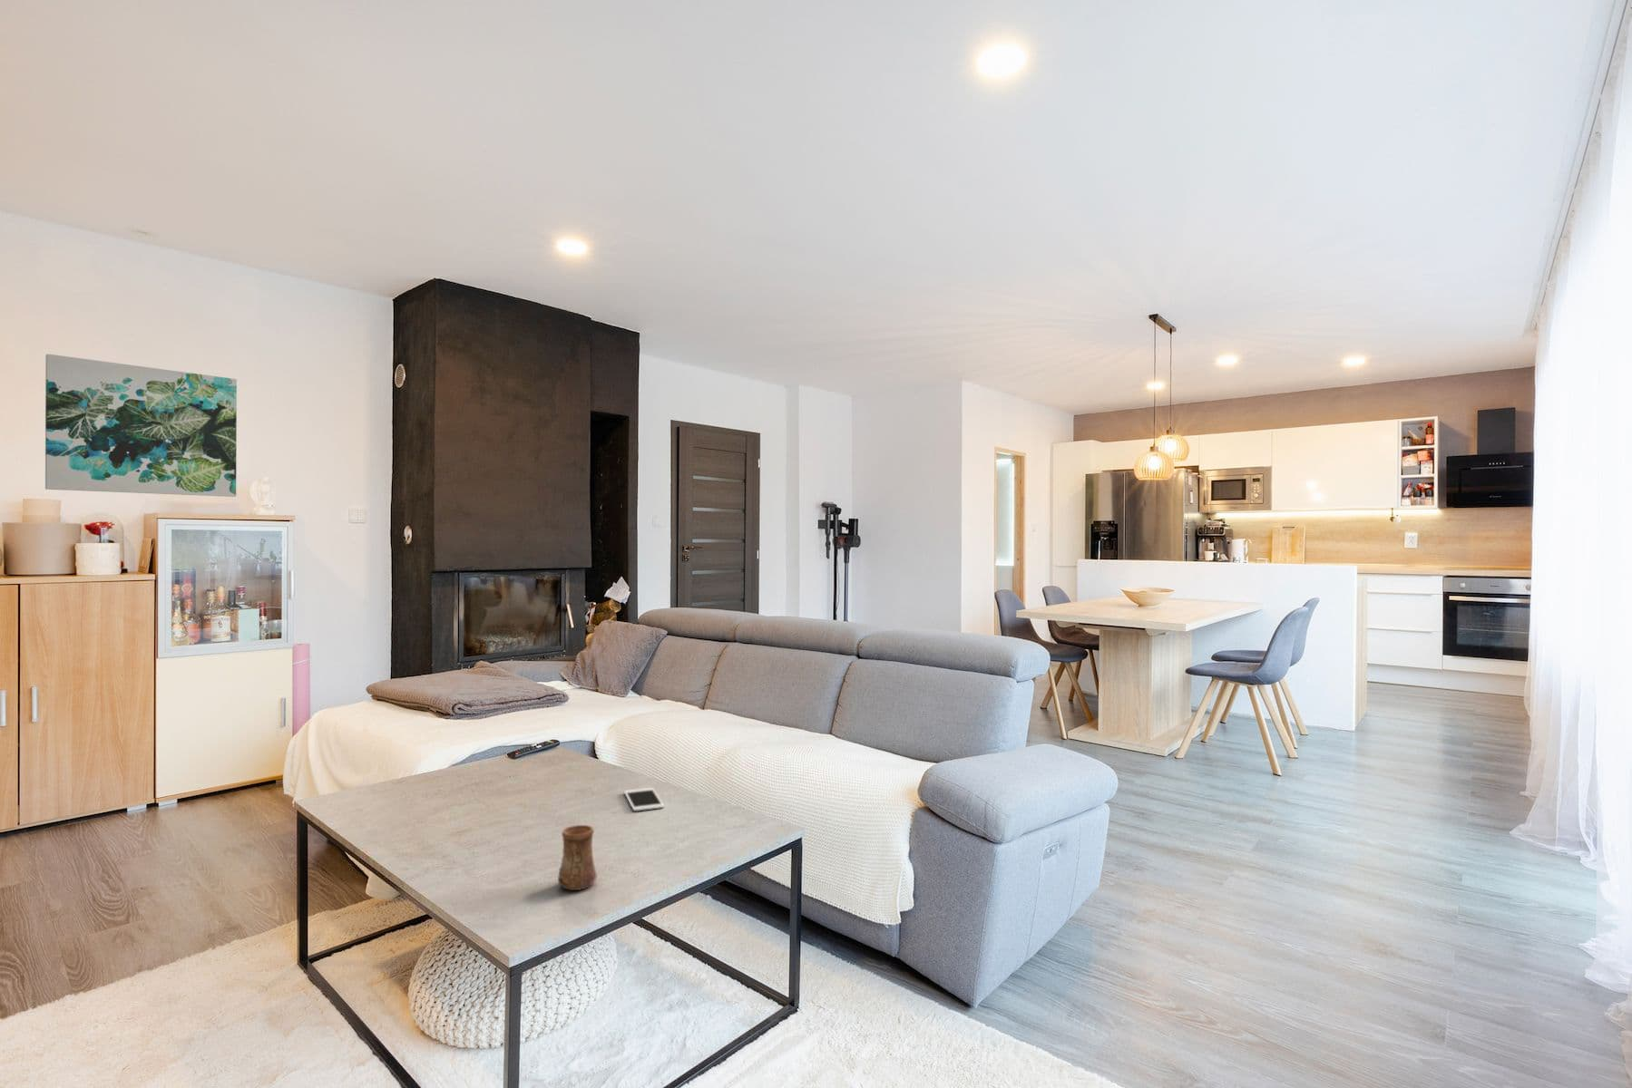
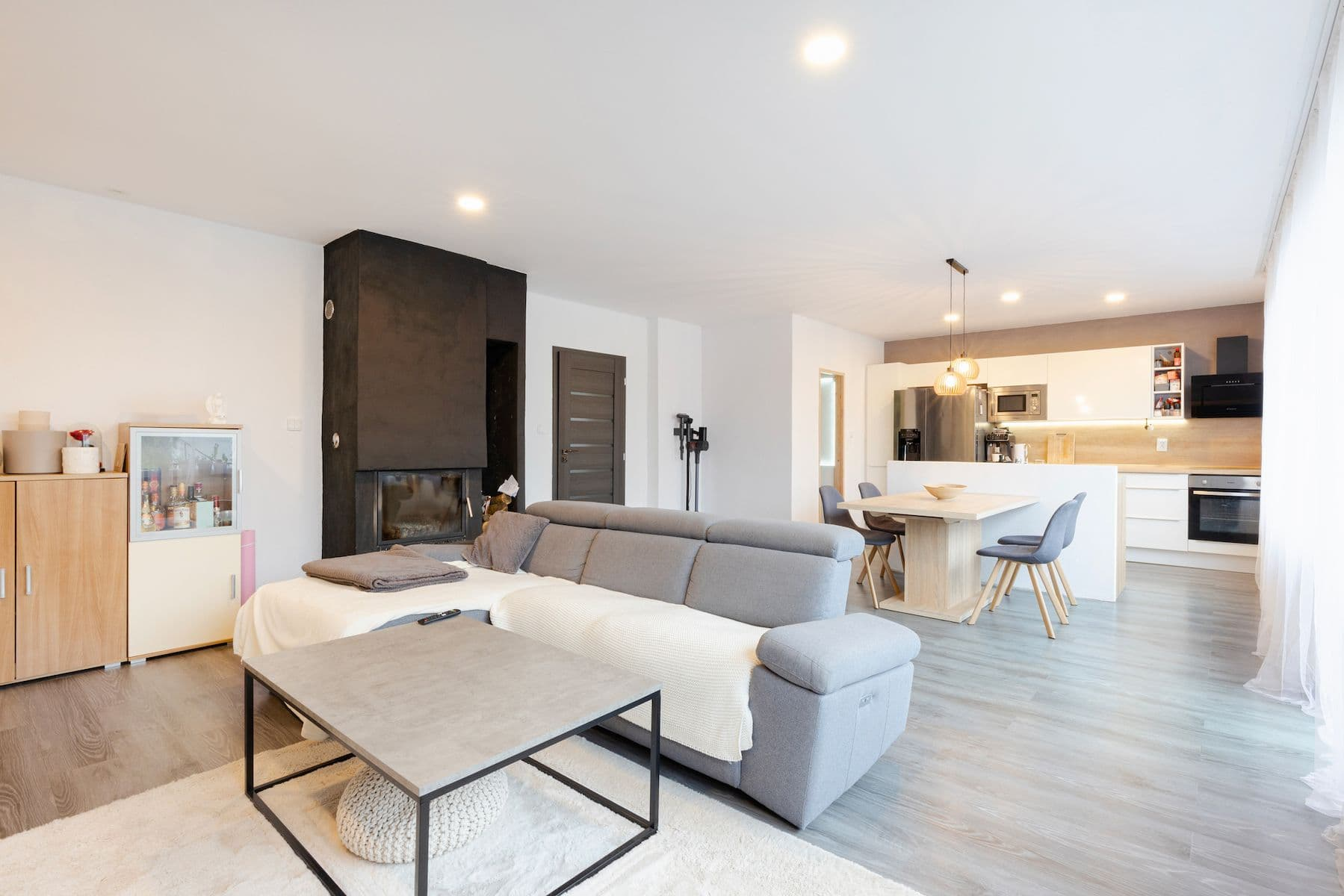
- wall art [45,352,238,498]
- cup [557,824,597,891]
- cell phone [623,787,665,812]
